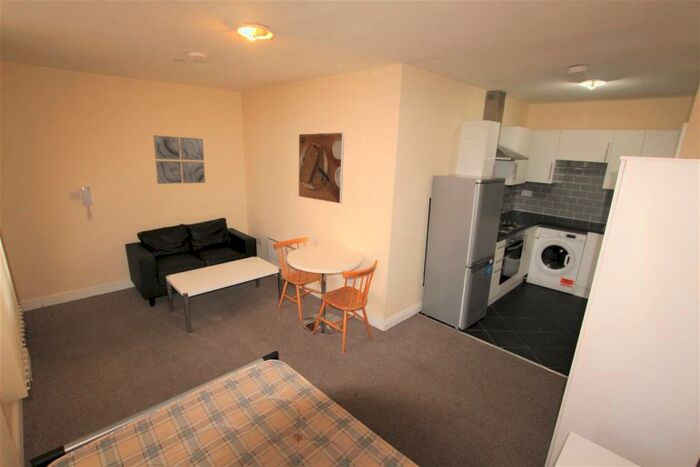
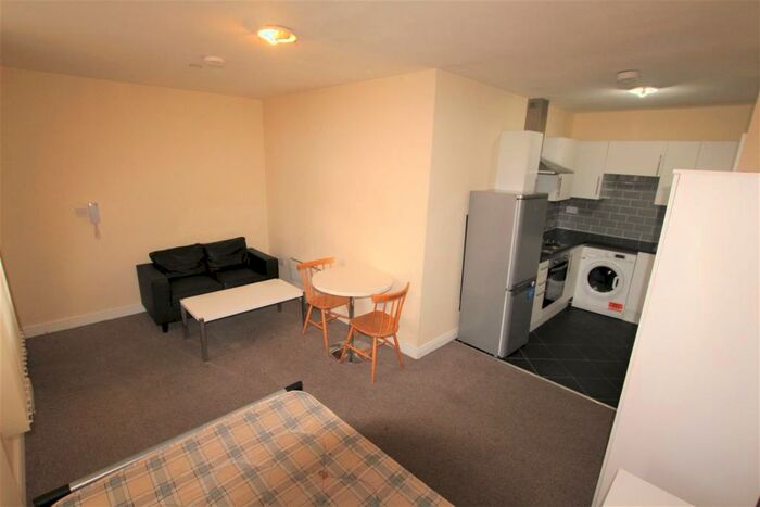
- wall art [152,134,206,185]
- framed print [298,132,345,204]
